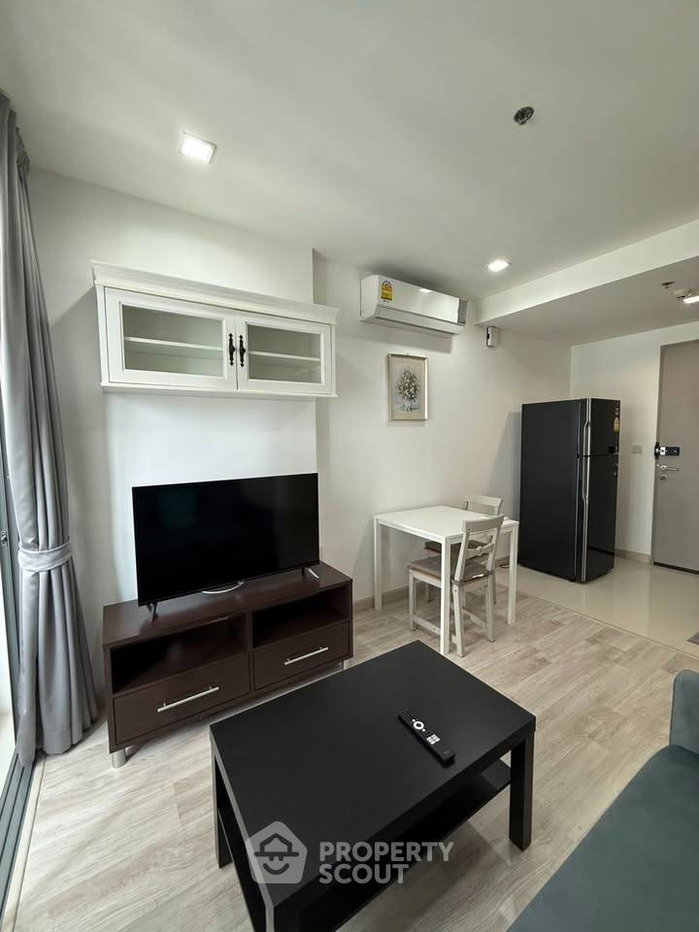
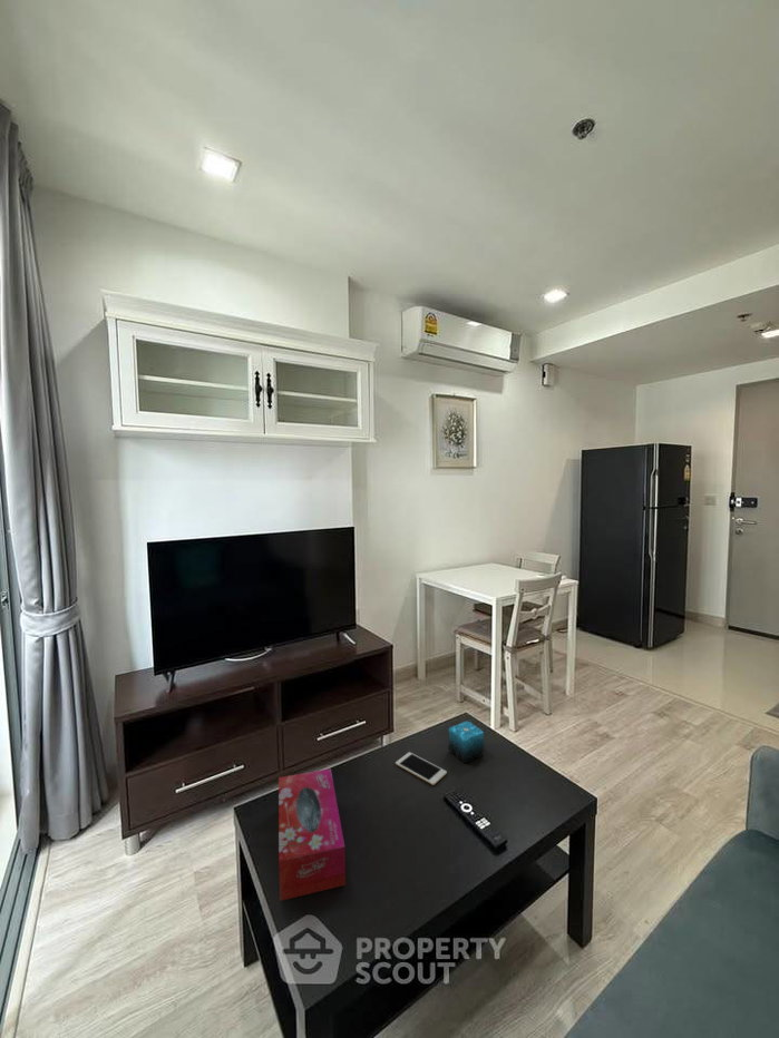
+ tissue box [277,767,347,902]
+ candle [447,719,485,764]
+ cell phone [395,751,448,786]
